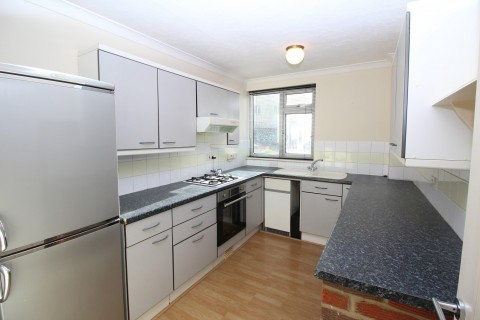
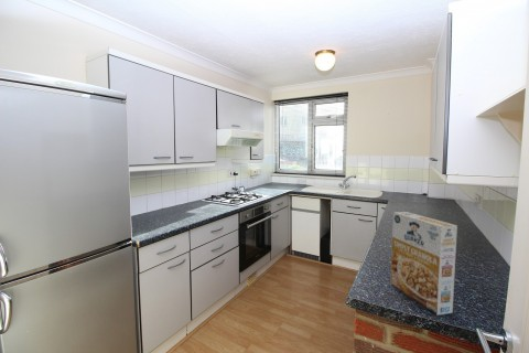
+ cereal box [389,211,458,317]
